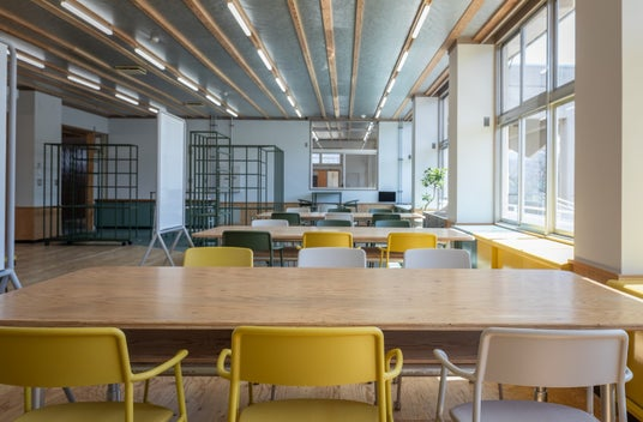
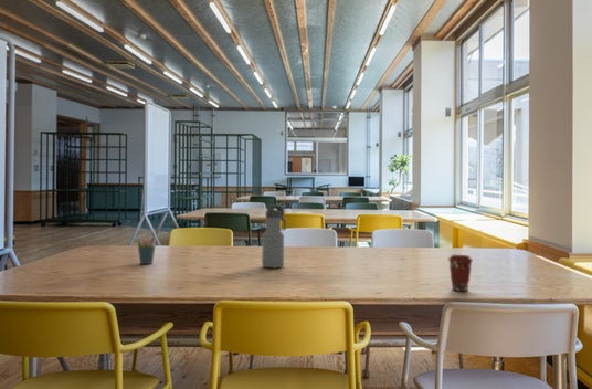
+ pen holder [136,235,157,265]
+ water bottle [261,203,287,270]
+ coffee cup [447,254,474,292]
